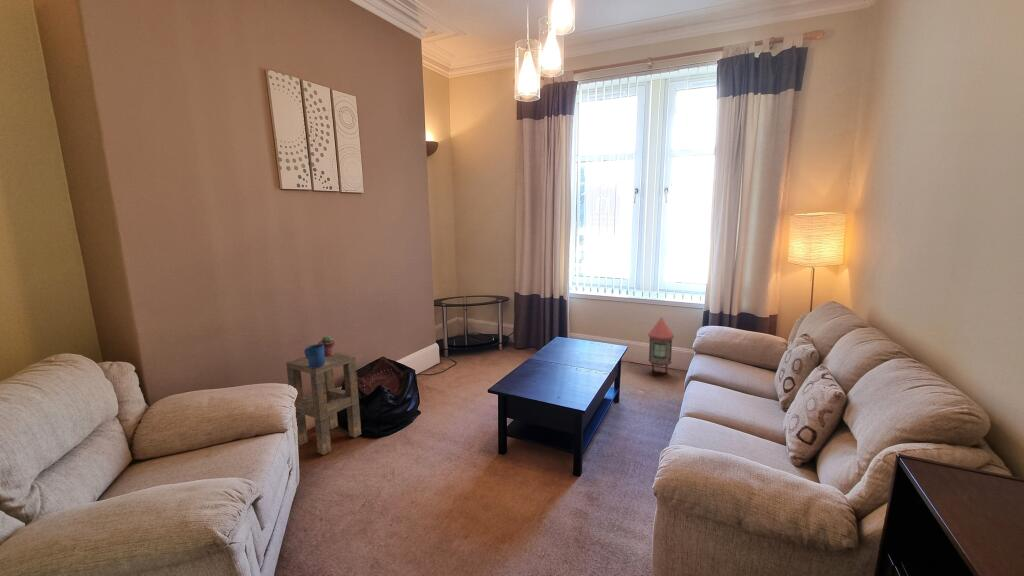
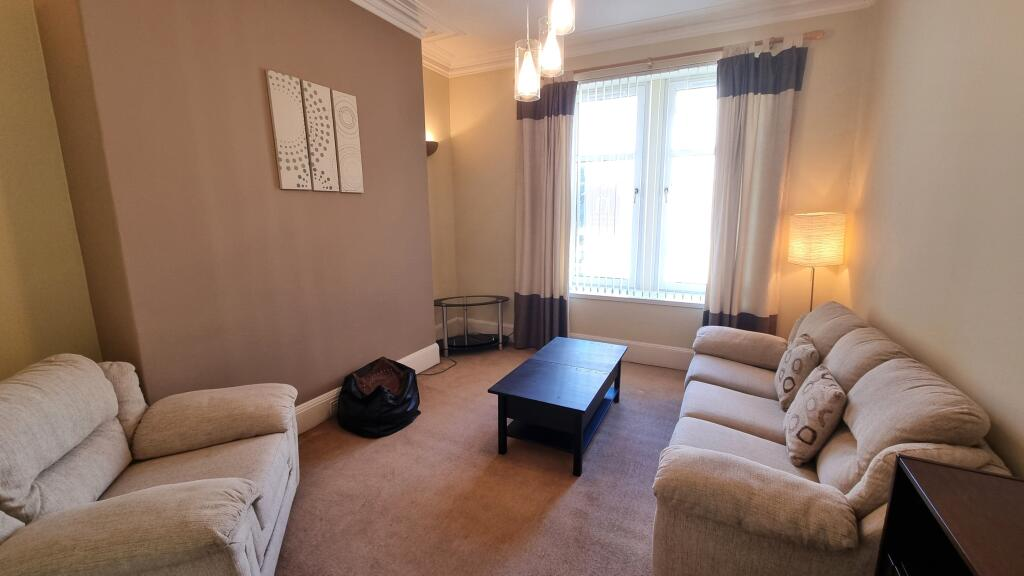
- side table [285,351,362,456]
- potted succulent [317,335,336,357]
- mug [303,343,325,368]
- lantern [647,316,675,374]
